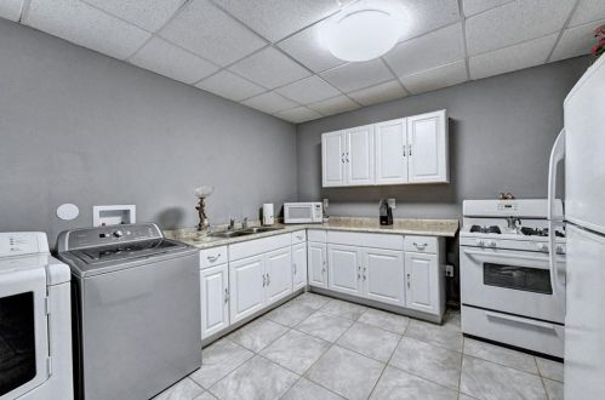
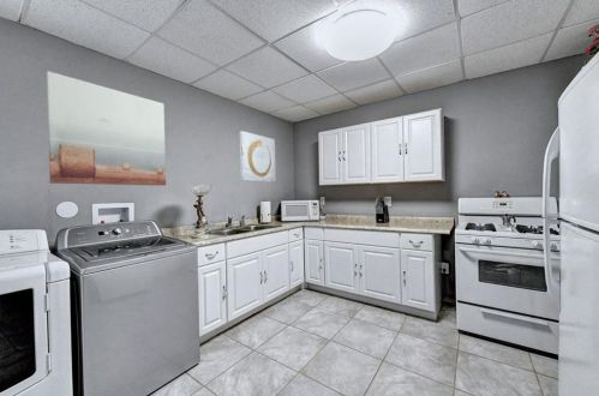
+ wall art [46,70,167,187]
+ wall art [239,130,277,184]
